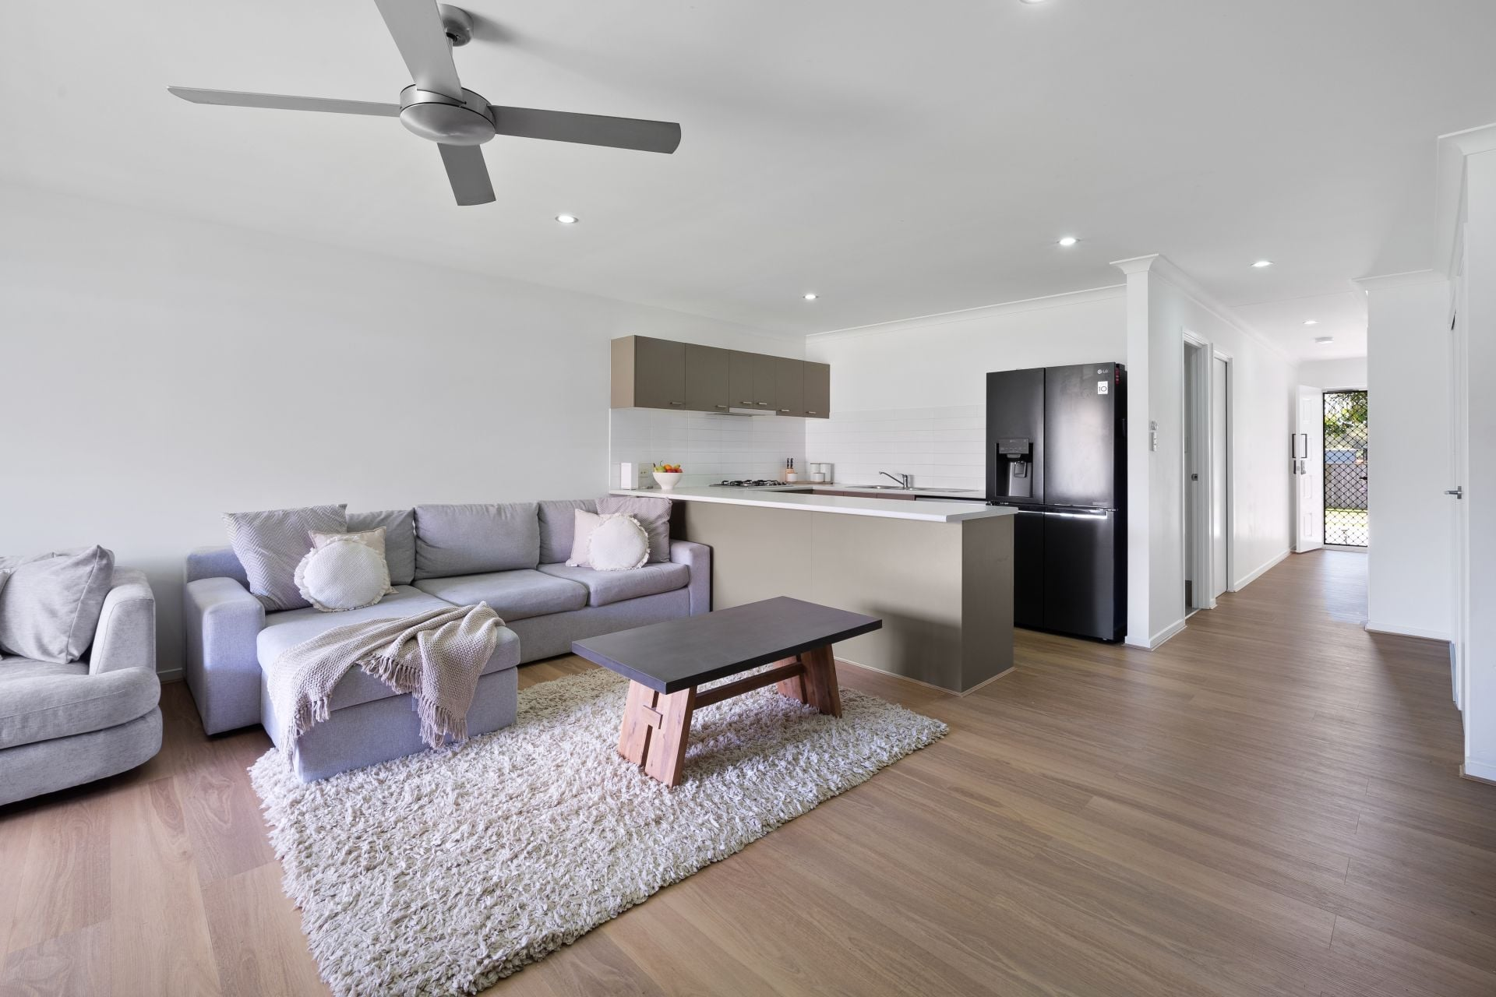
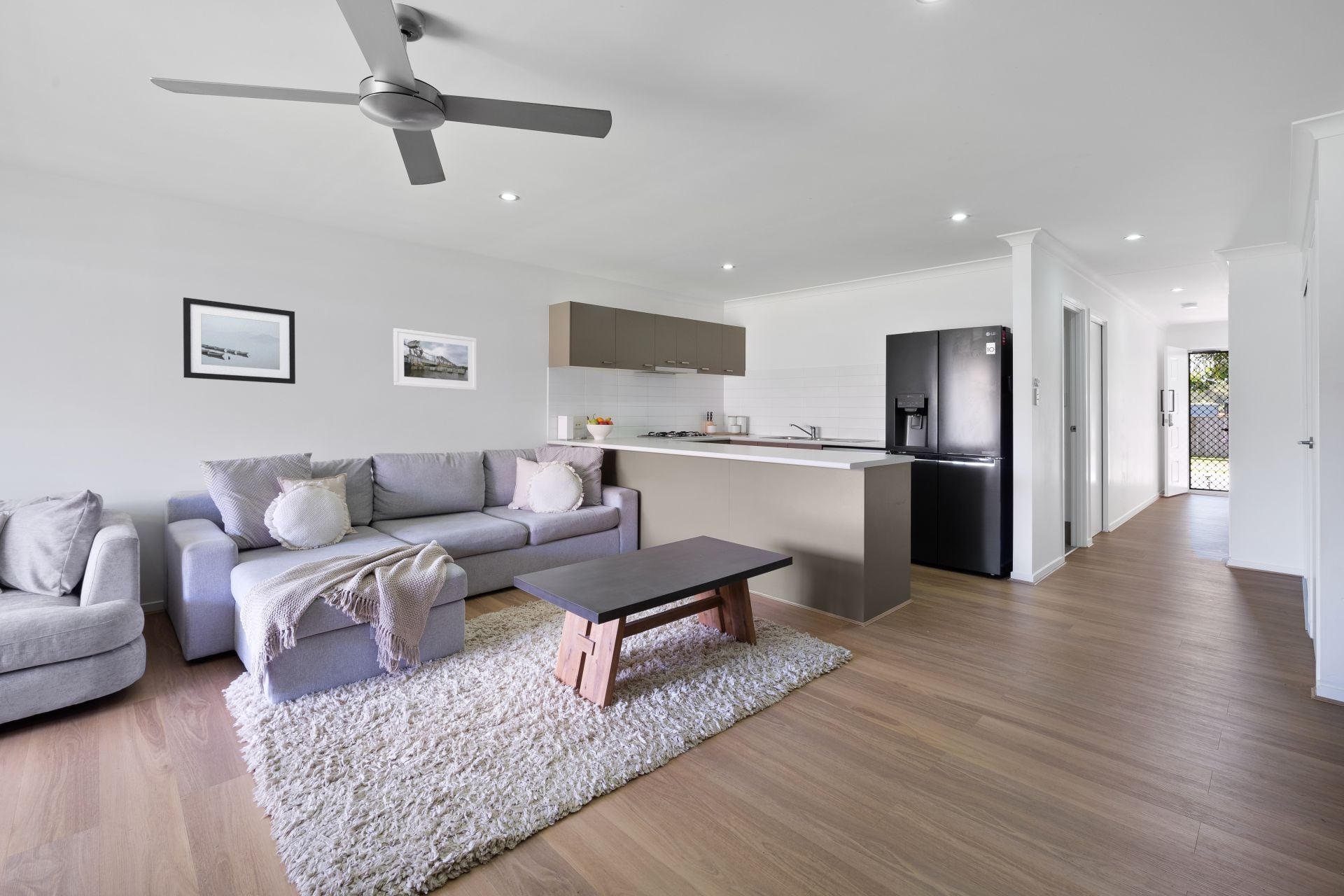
+ wall art [183,297,296,384]
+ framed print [393,328,477,391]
